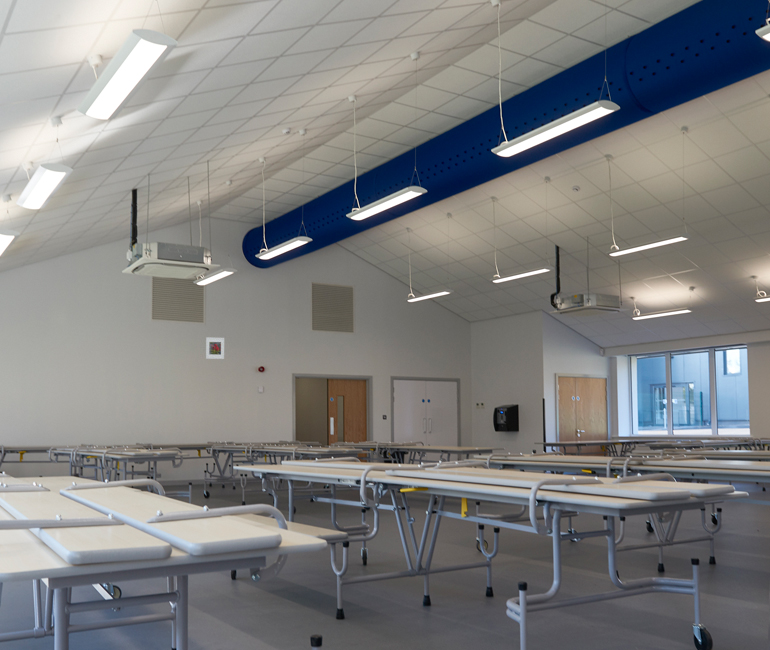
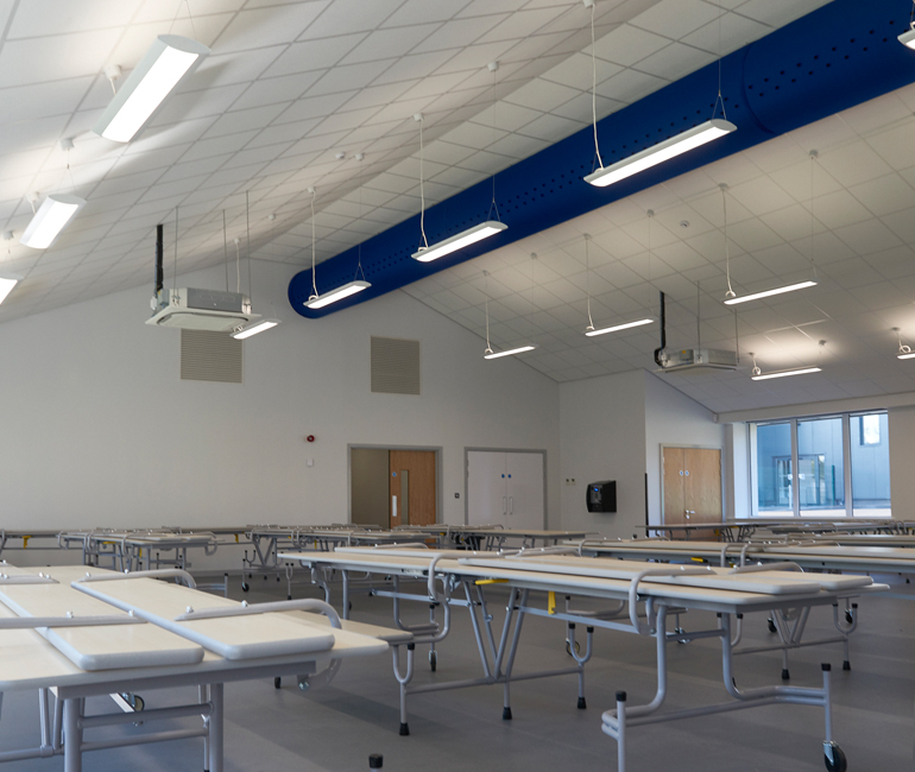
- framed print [205,336,225,360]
